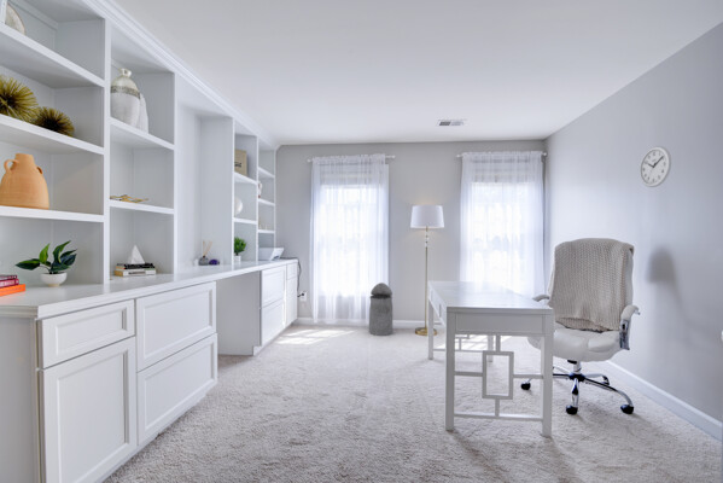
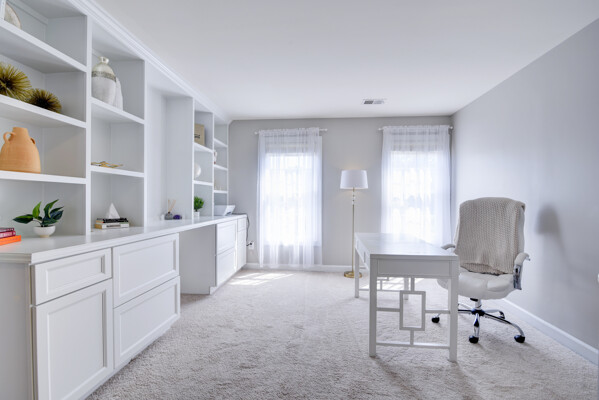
- wall clock [639,145,672,188]
- trash can [368,281,393,337]
